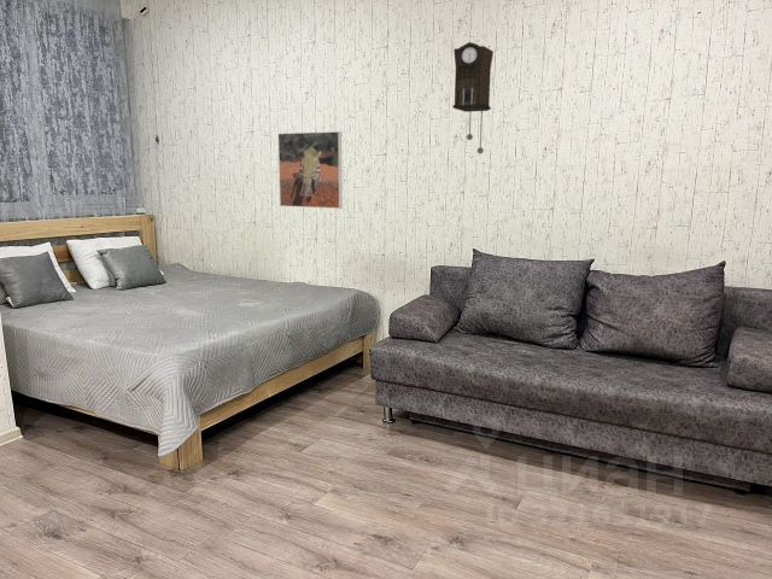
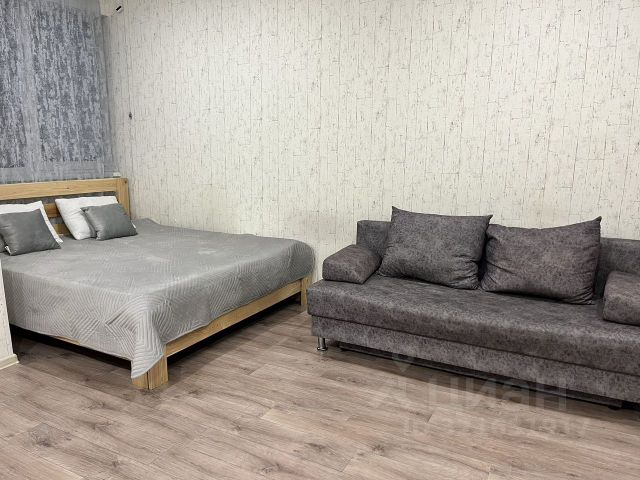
- pendulum clock [451,41,495,154]
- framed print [277,130,344,210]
